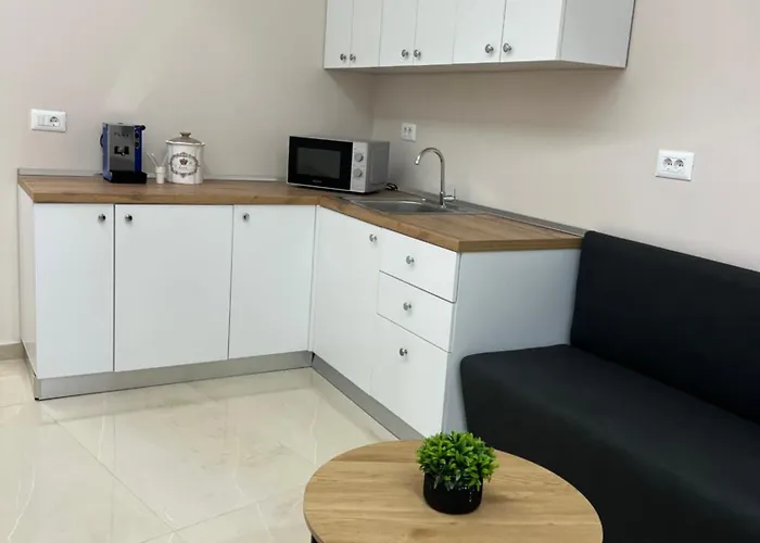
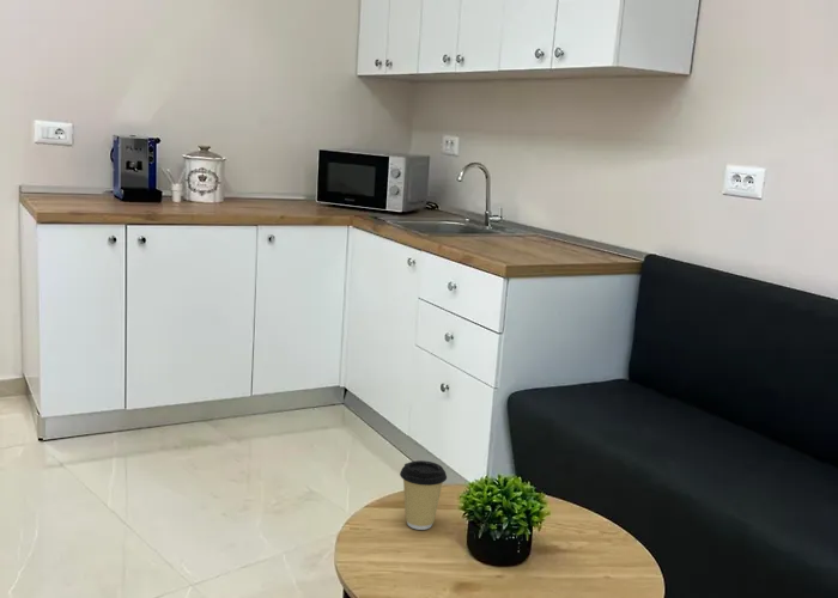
+ coffee cup [399,459,448,531]
